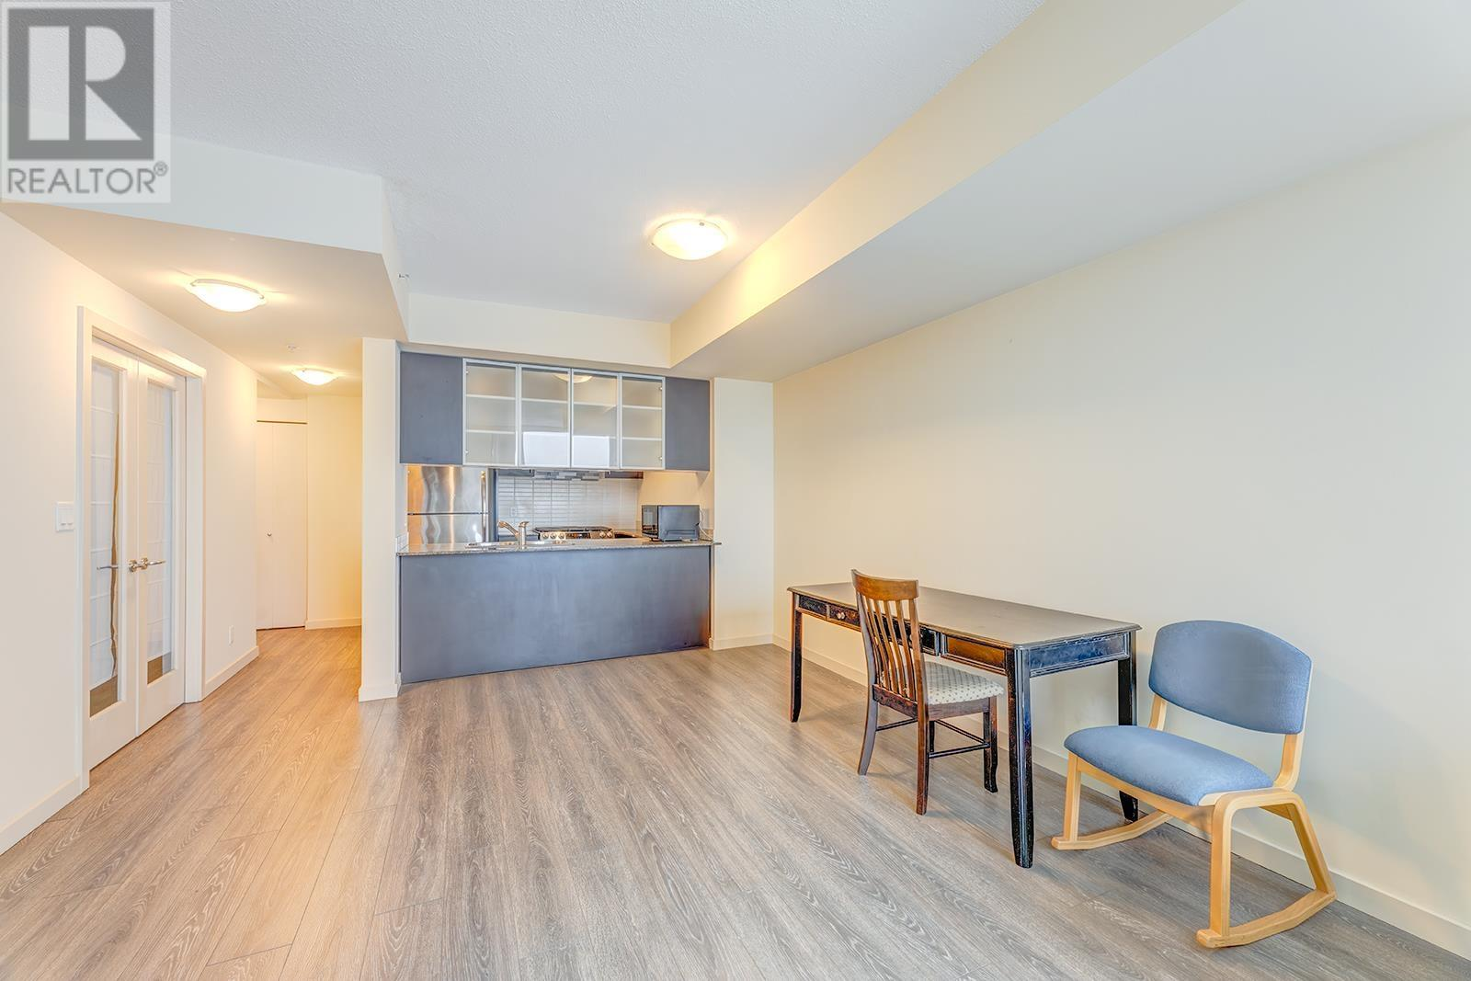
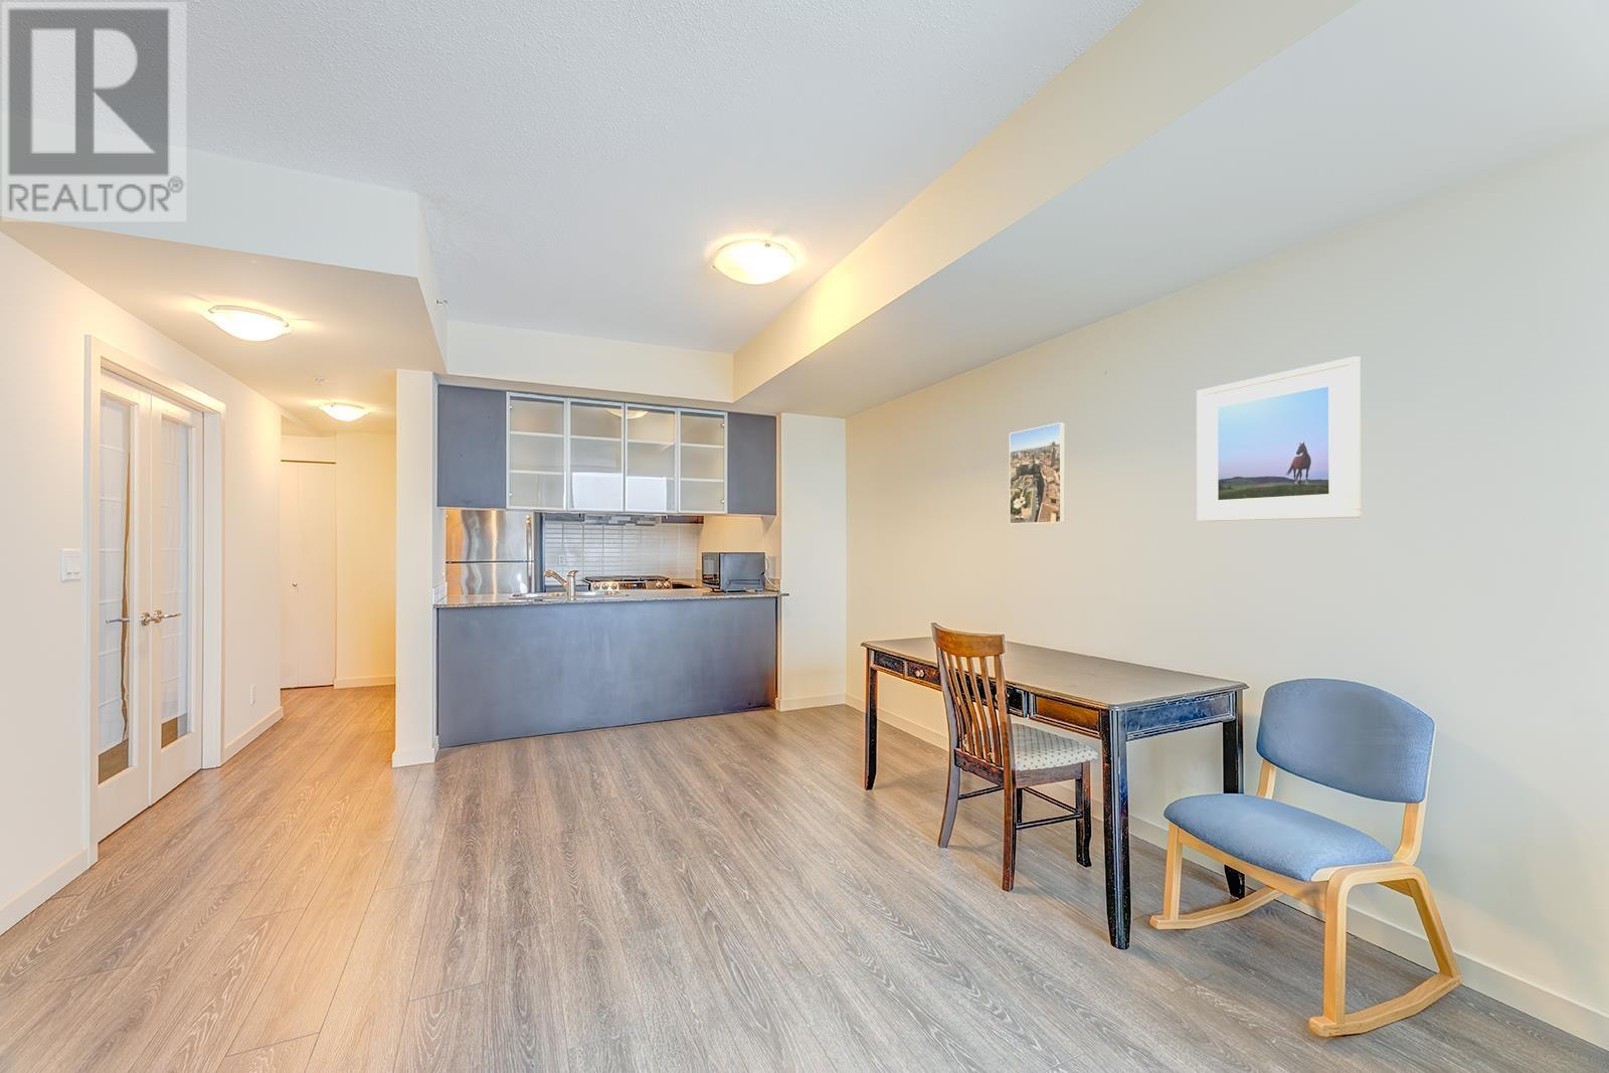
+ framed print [1009,422,1065,525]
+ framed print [1196,354,1361,522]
